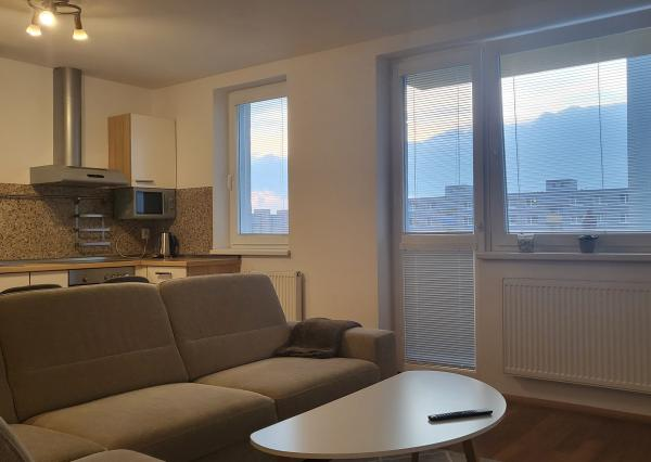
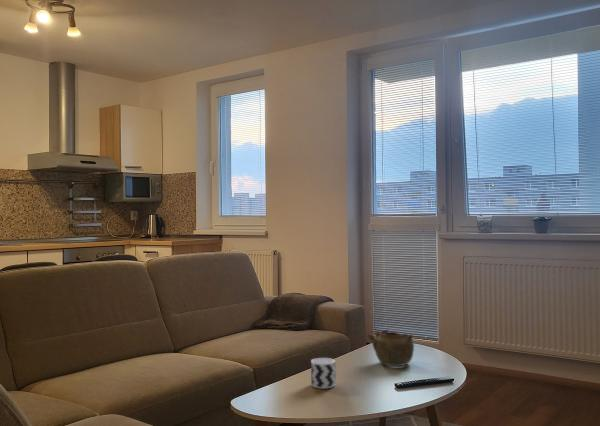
+ teapot [366,329,415,367]
+ cup [310,357,336,389]
